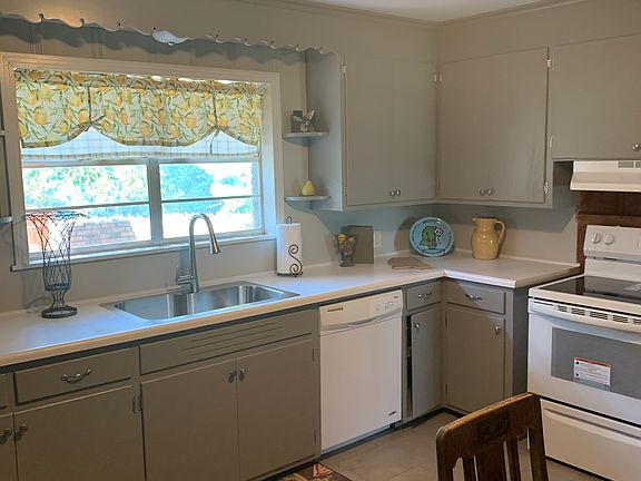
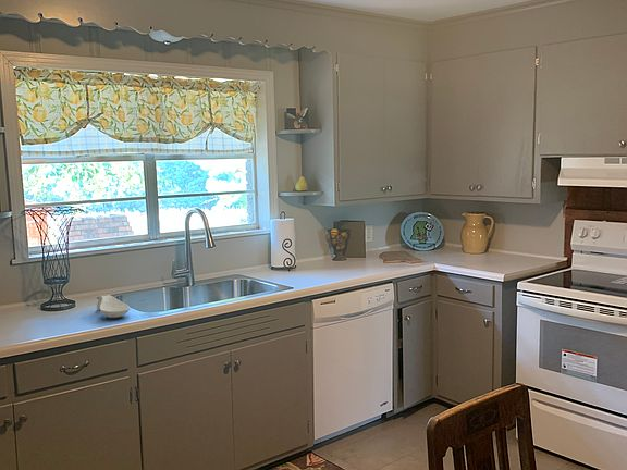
+ spoon rest [96,294,131,319]
